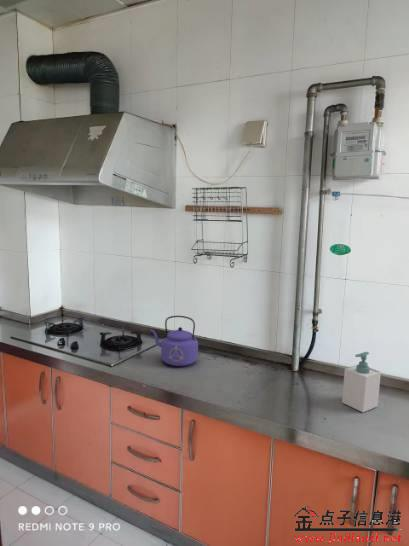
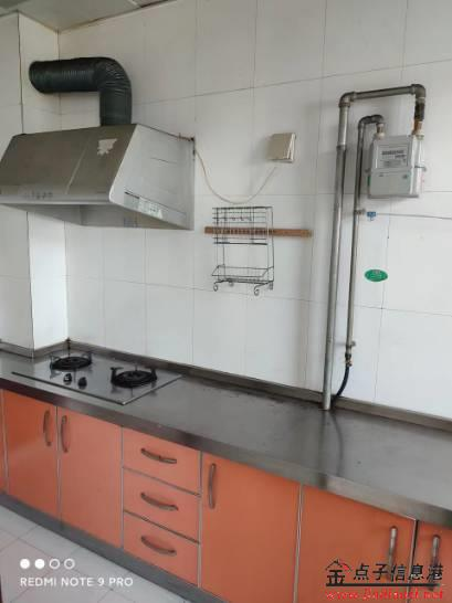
- soap bottle [341,351,382,413]
- kettle [149,315,199,367]
